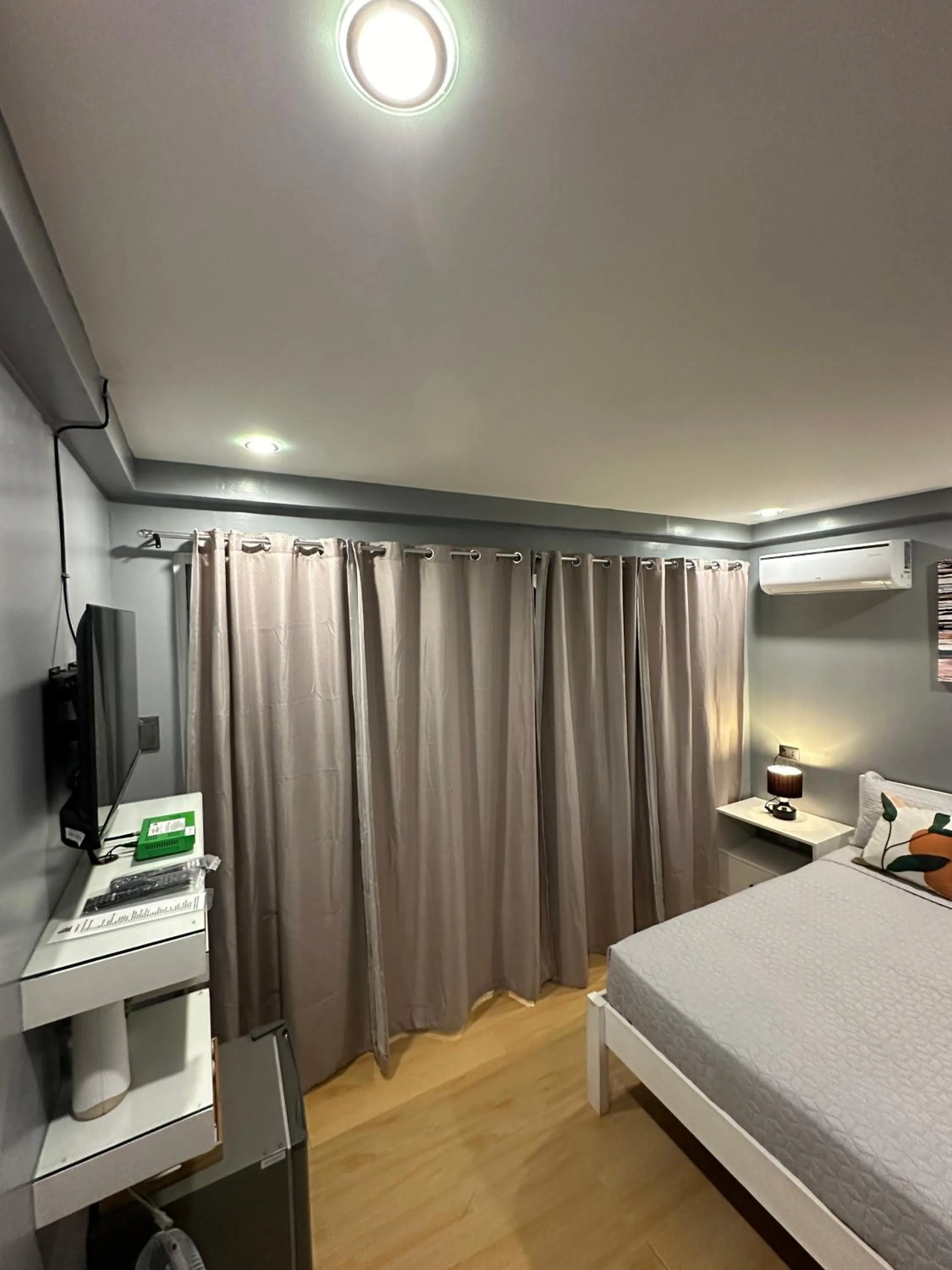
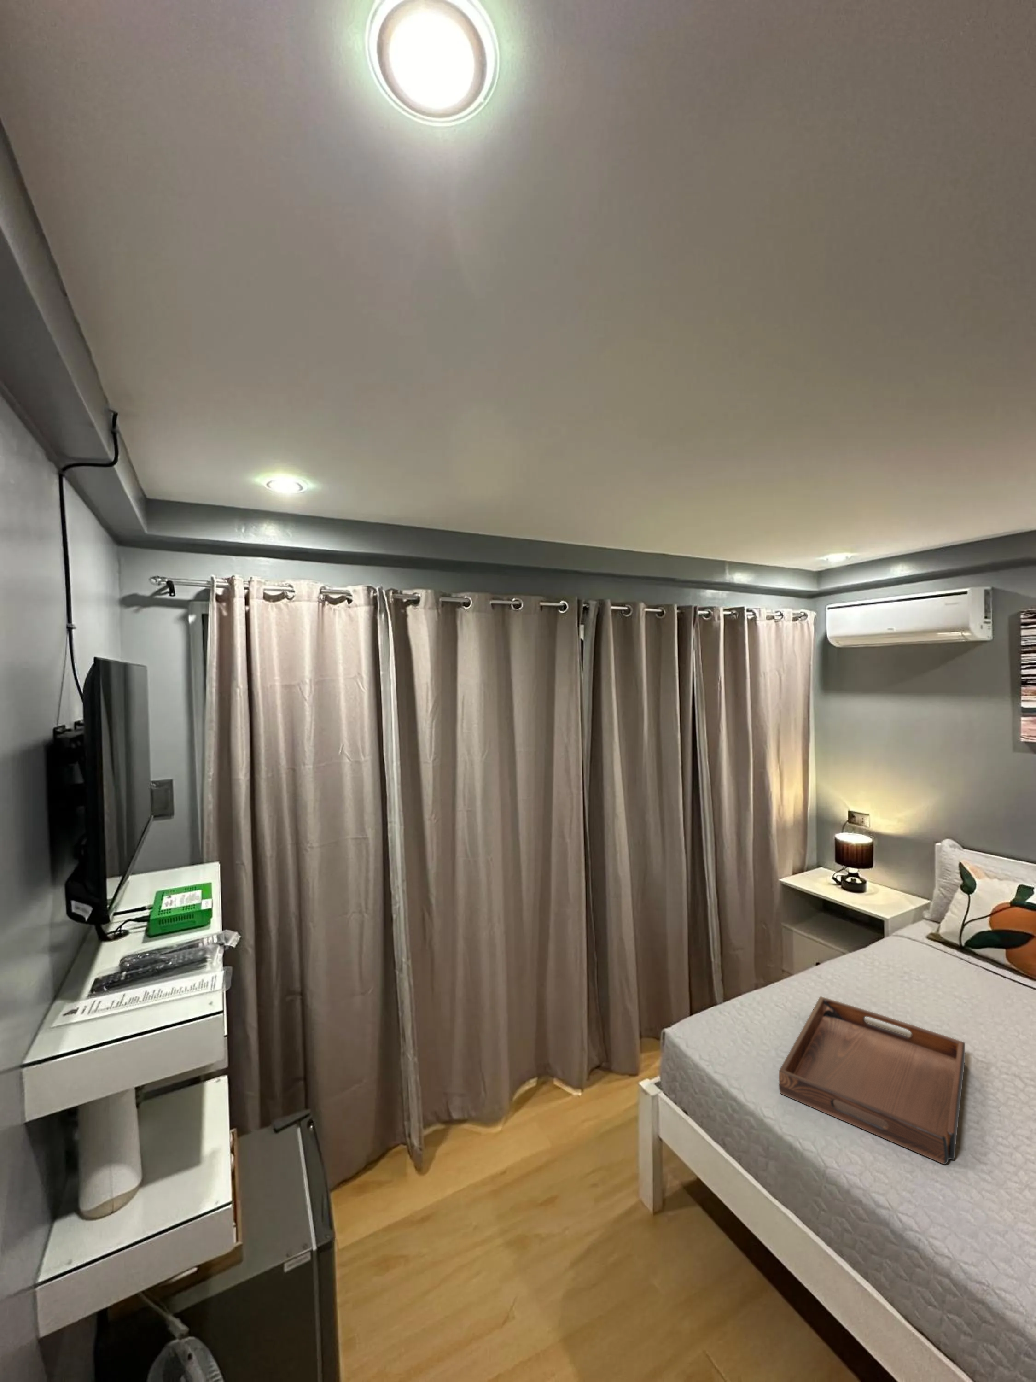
+ serving tray [778,996,965,1165]
